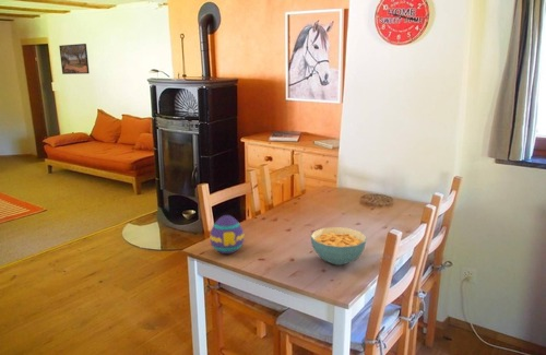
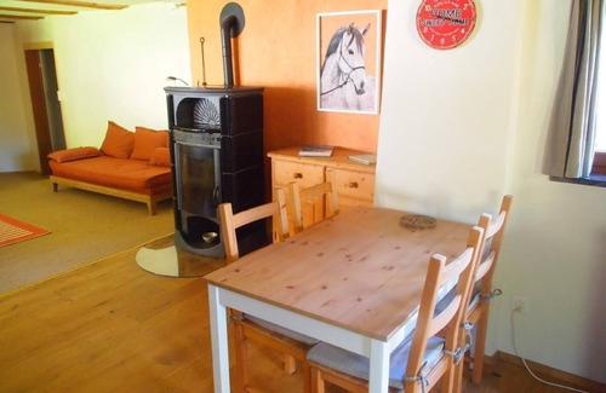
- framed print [58,43,91,75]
- cereal bowl [310,226,368,267]
- decorative egg [209,214,246,255]
